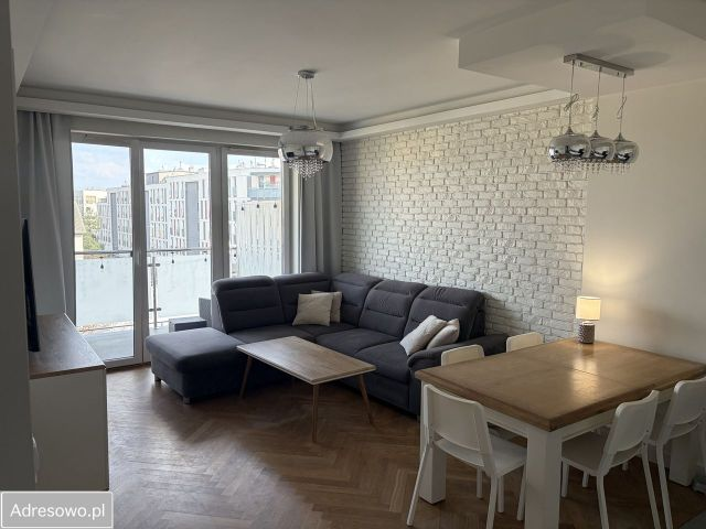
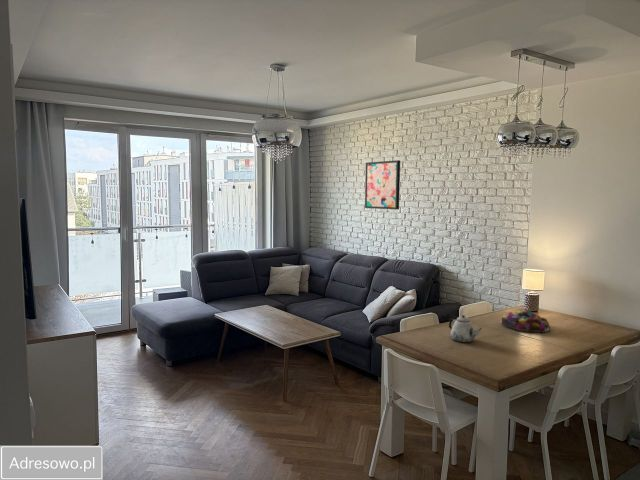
+ wall art [364,159,401,210]
+ teapot [448,314,483,343]
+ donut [500,308,551,333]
